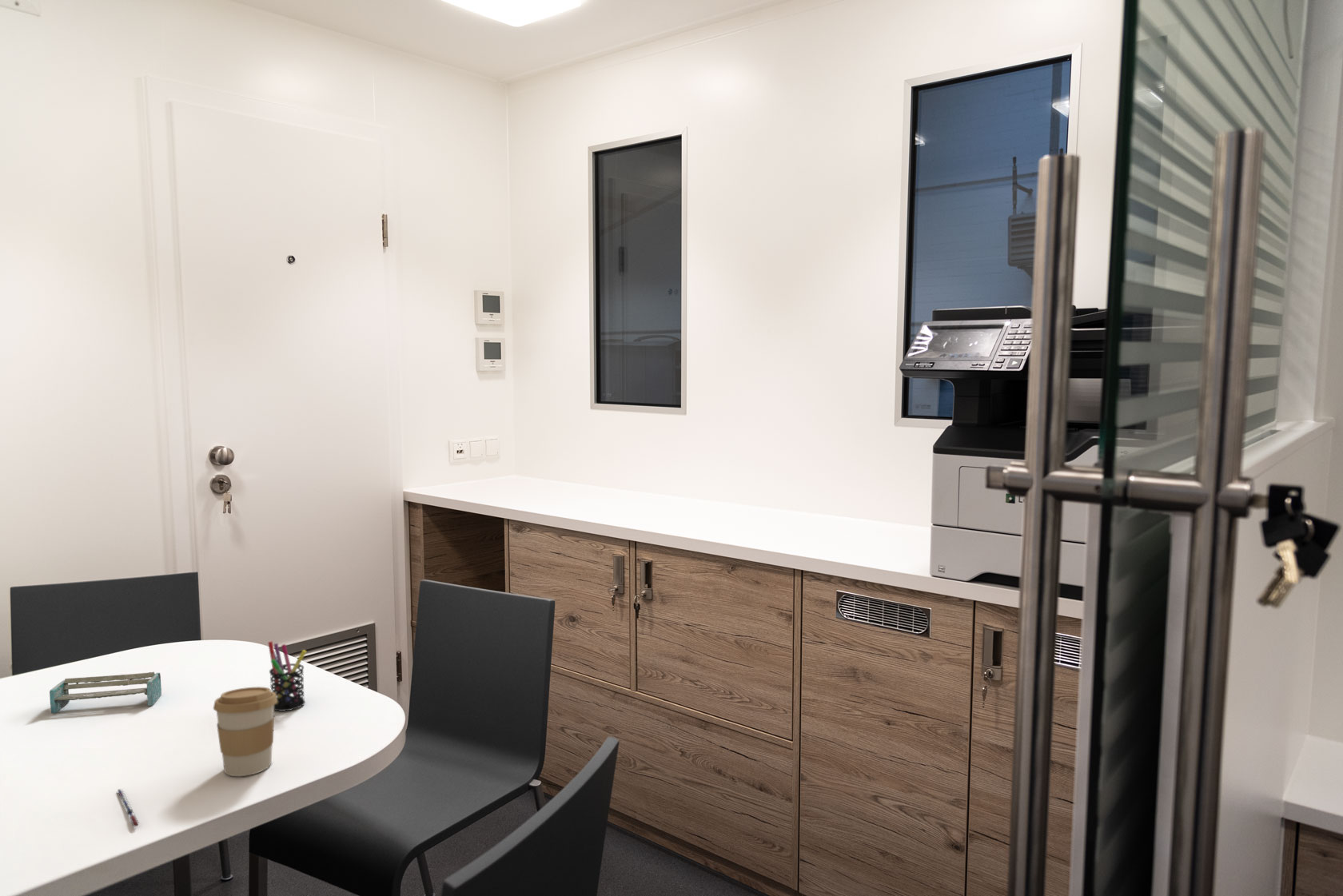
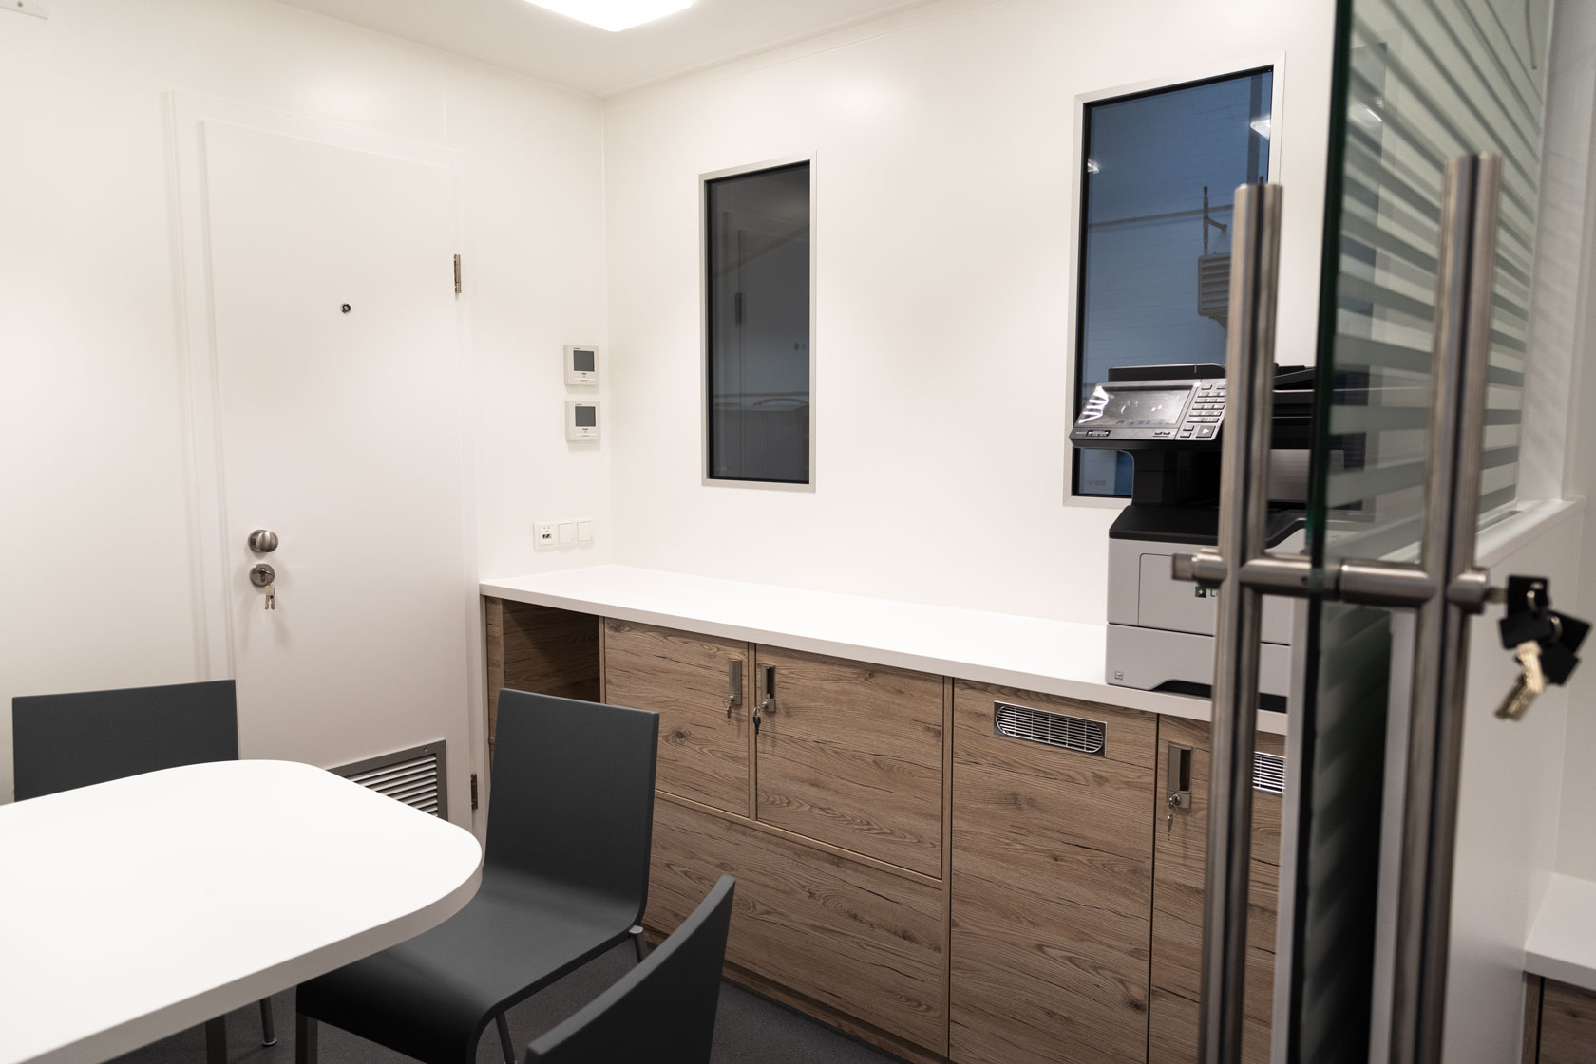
- pen holder [267,640,307,712]
- shelf [49,671,162,714]
- coffee cup [213,686,277,777]
- pen [116,788,140,827]
